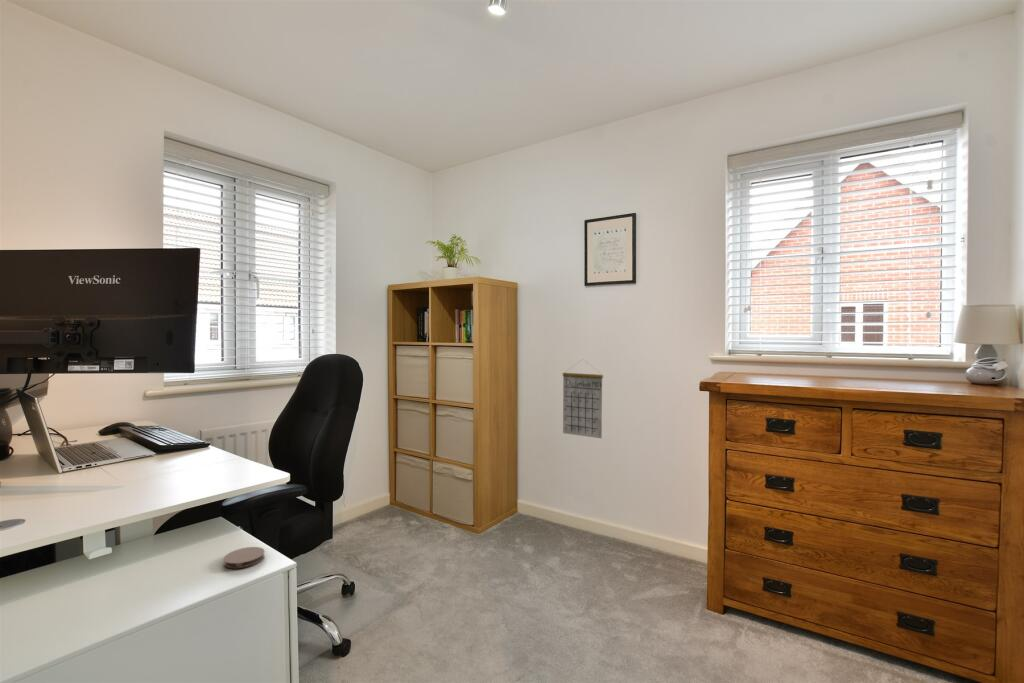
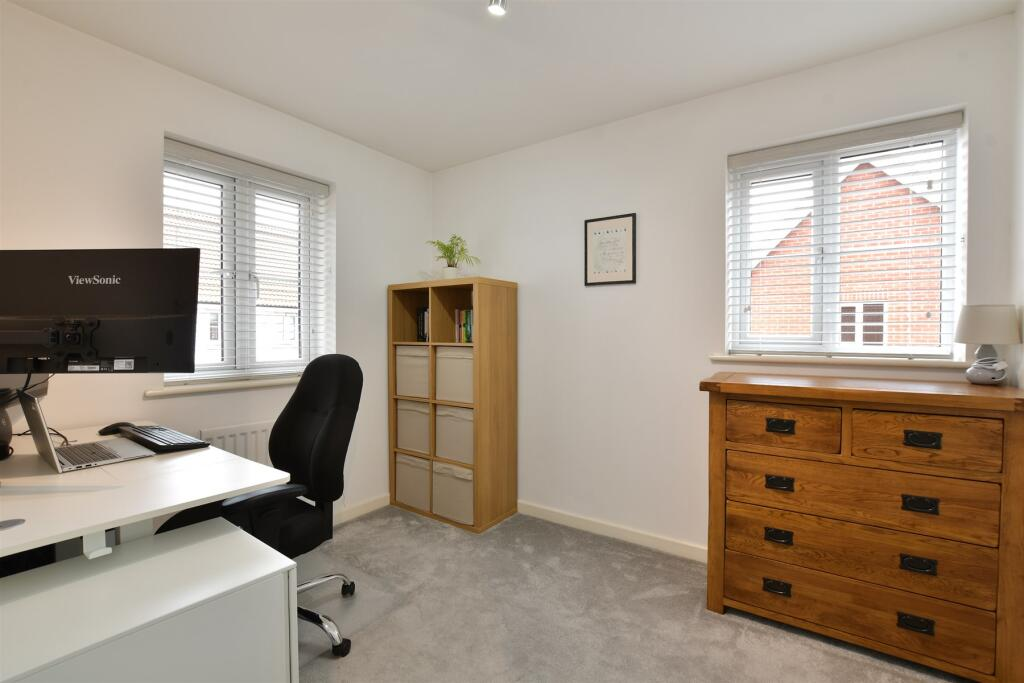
- coaster [223,546,266,569]
- calendar [562,359,604,440]
